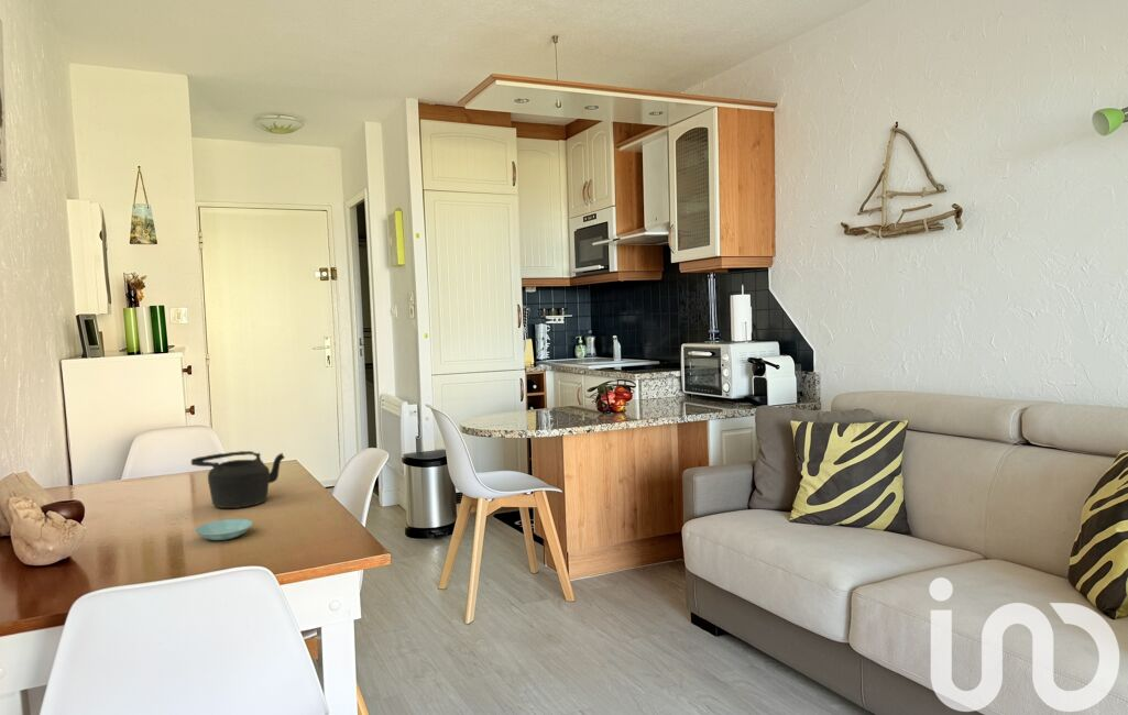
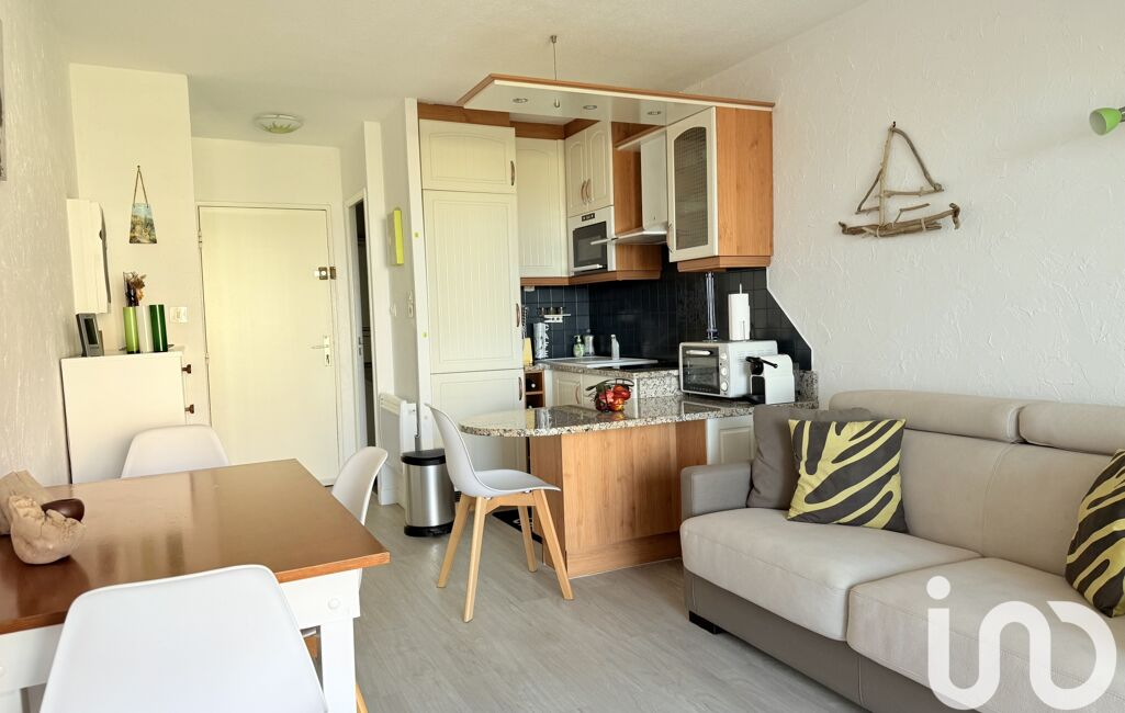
- teapot [190,450,286,509]
- saucer [194,518,254,541]
